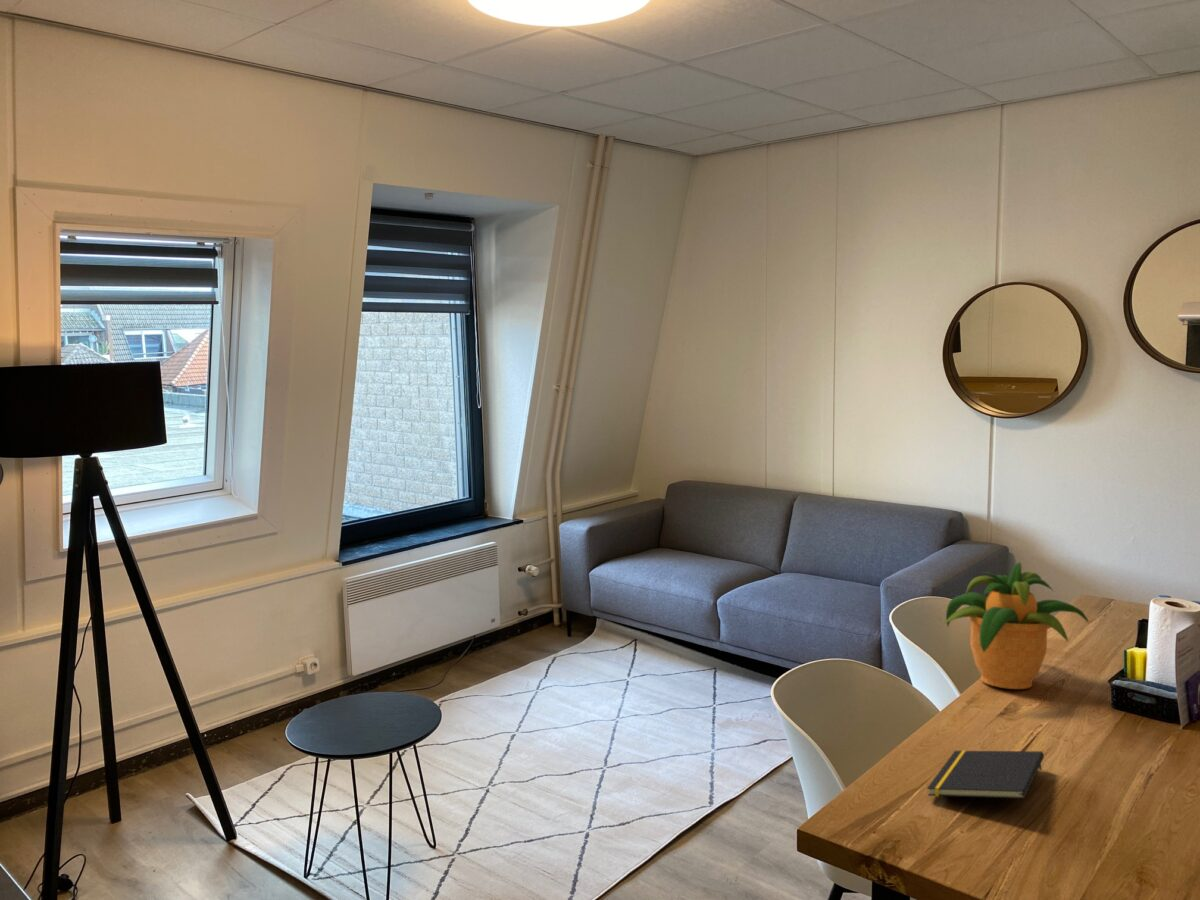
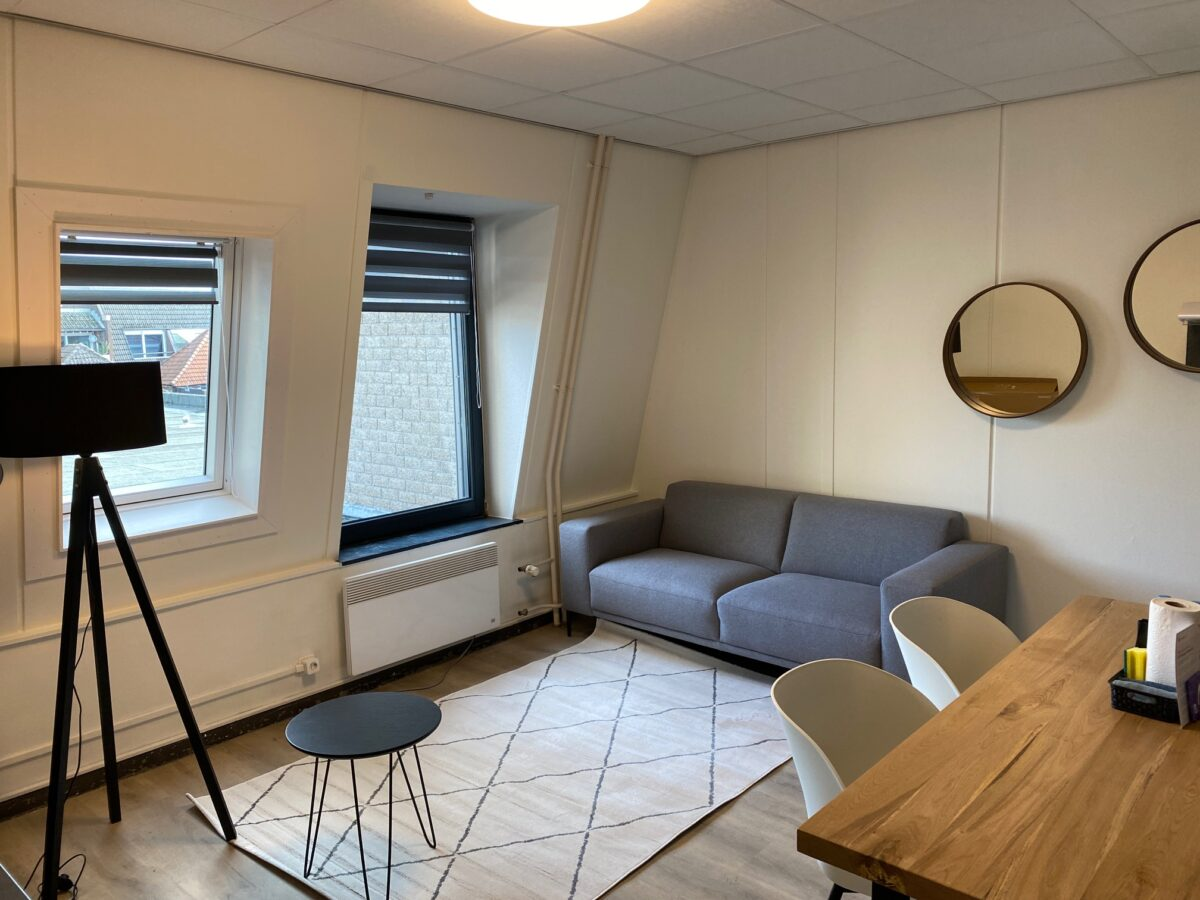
- notepad [926,749,1045,800]
- potted plant [944,561,1090,690]
